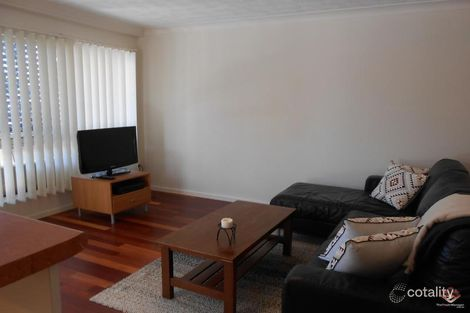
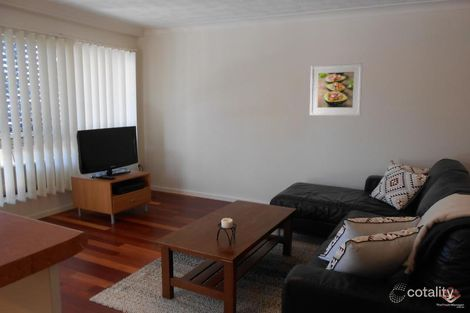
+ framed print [309,62,364,116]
